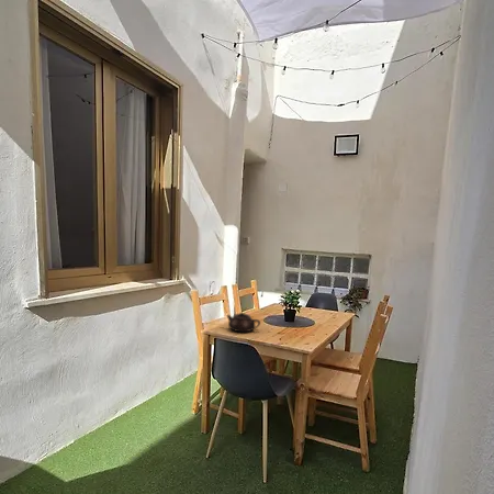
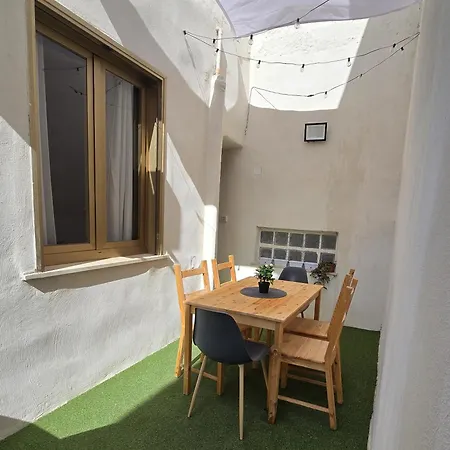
- teapot [226,312,261,333]
